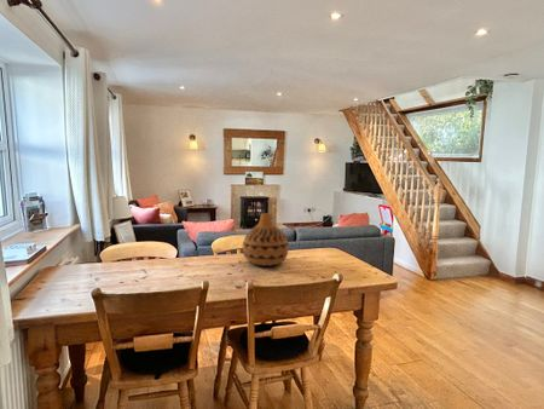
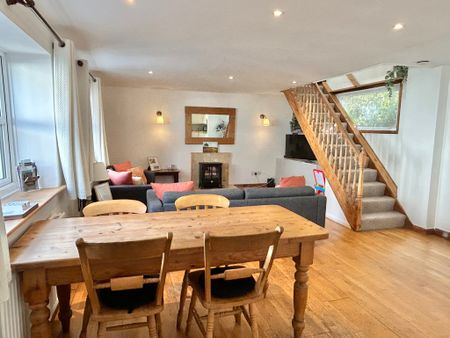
- vase [242,212,290,267]
